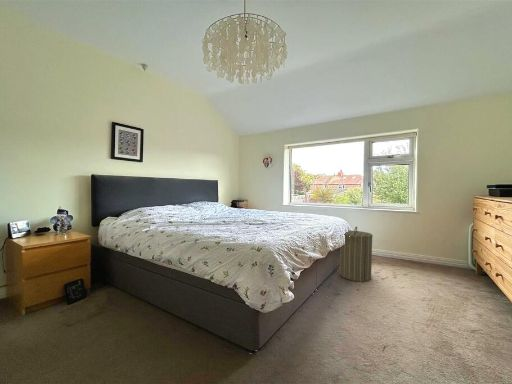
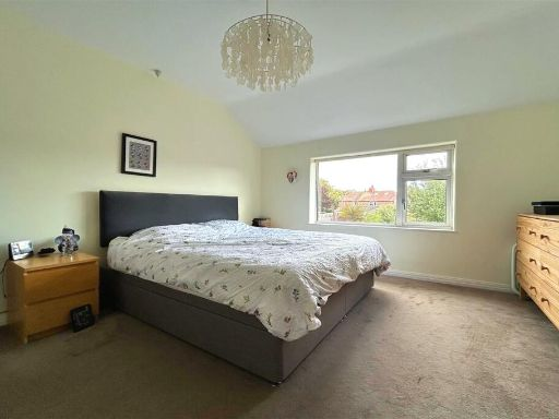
- laundry hamper [339,226,374,283]
